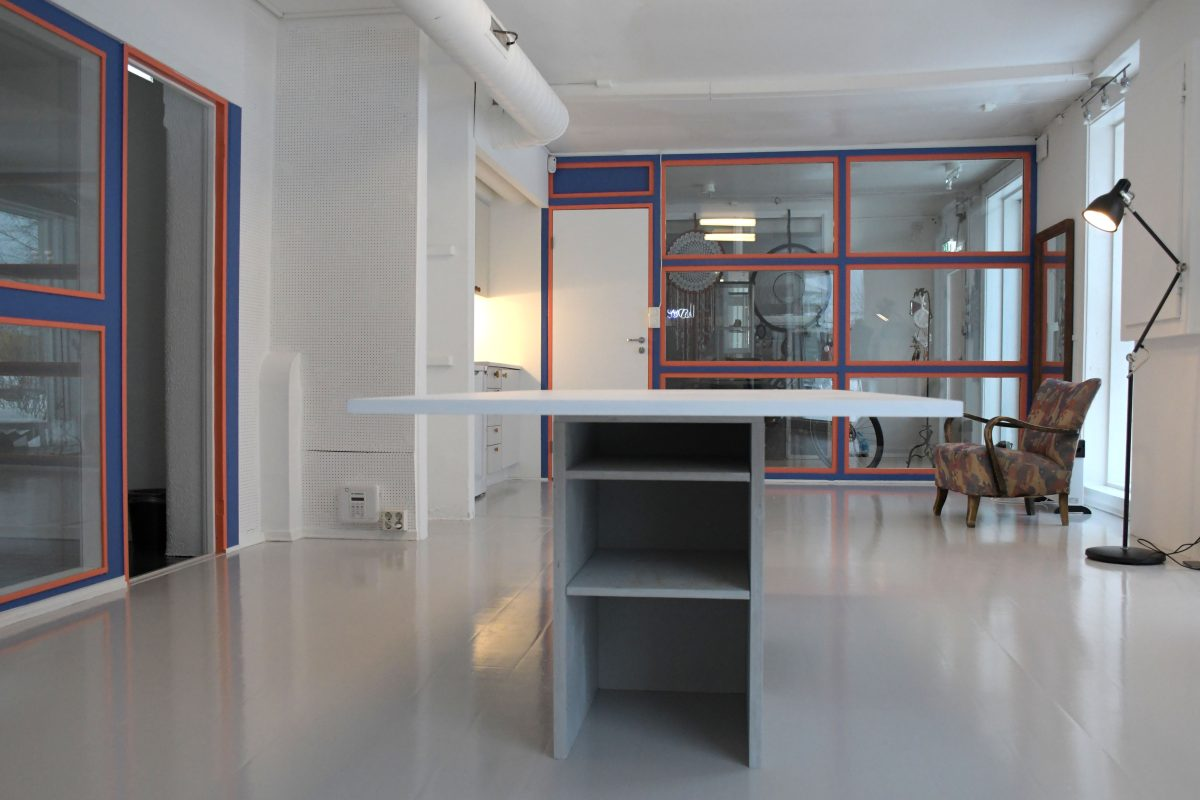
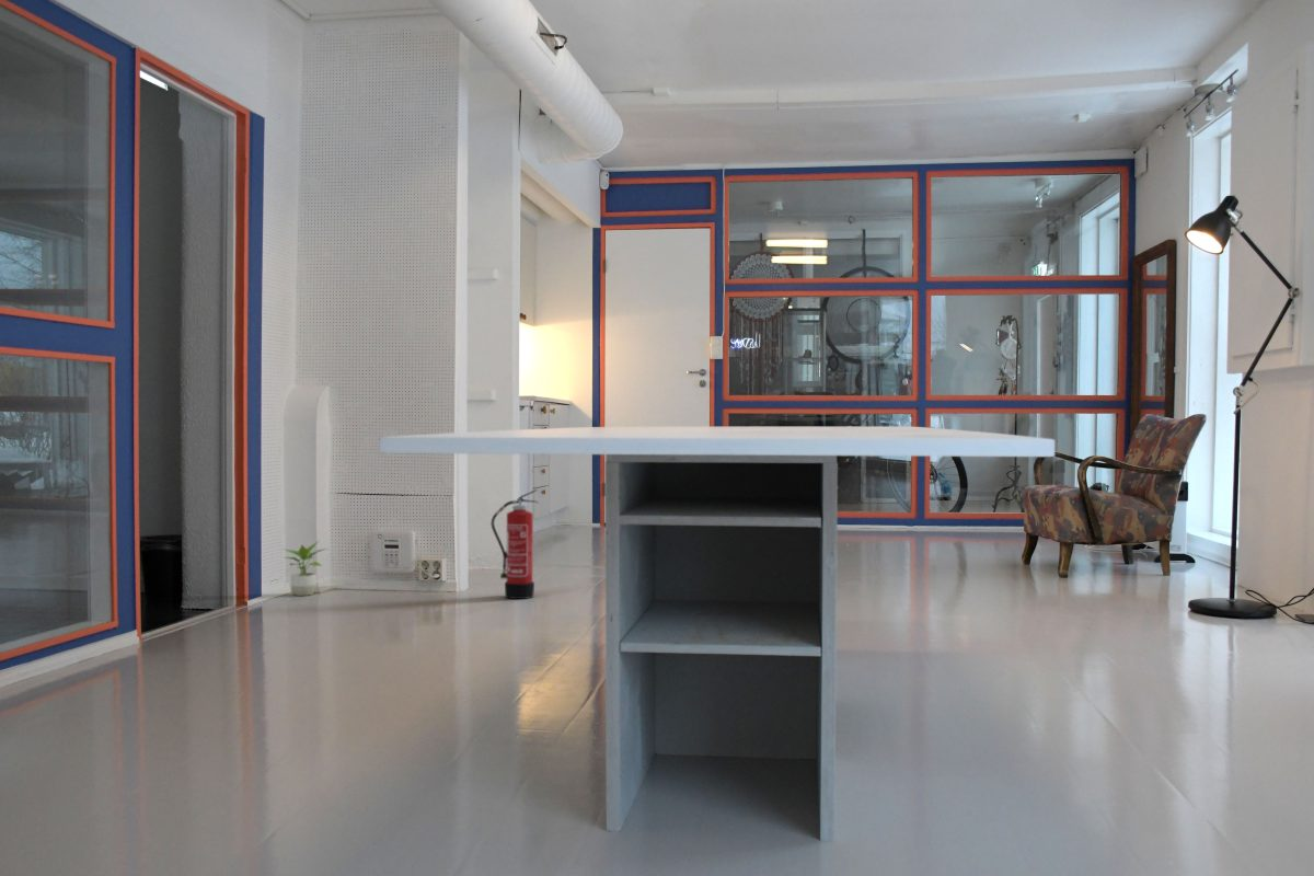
+ fire extinguisher [491,488,539,600]
+ potted plant [281,540,328,597]
